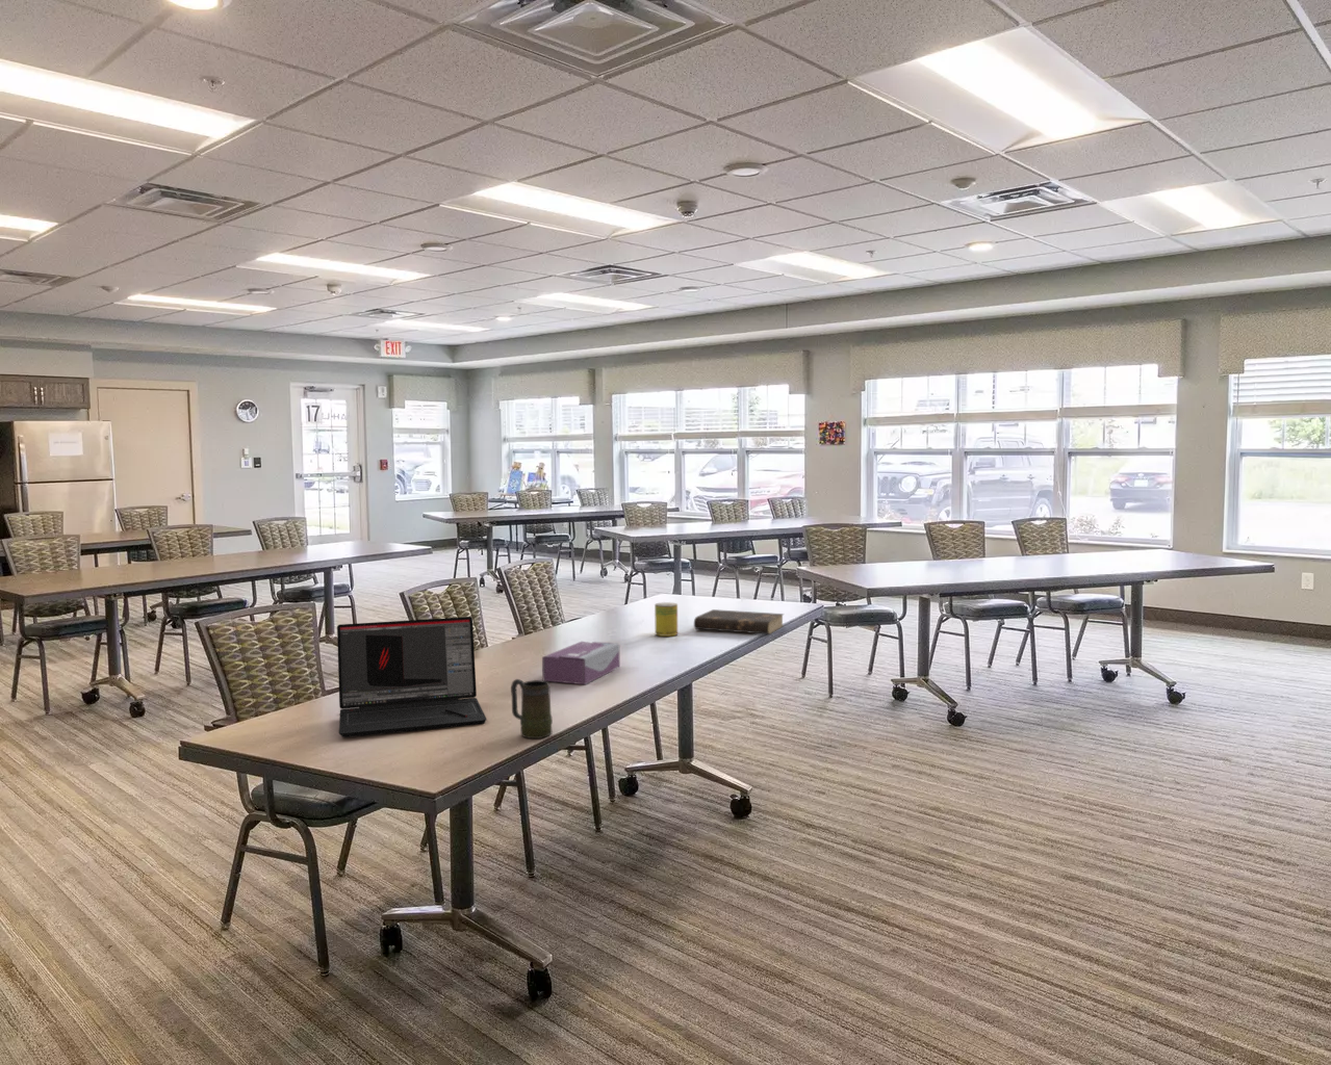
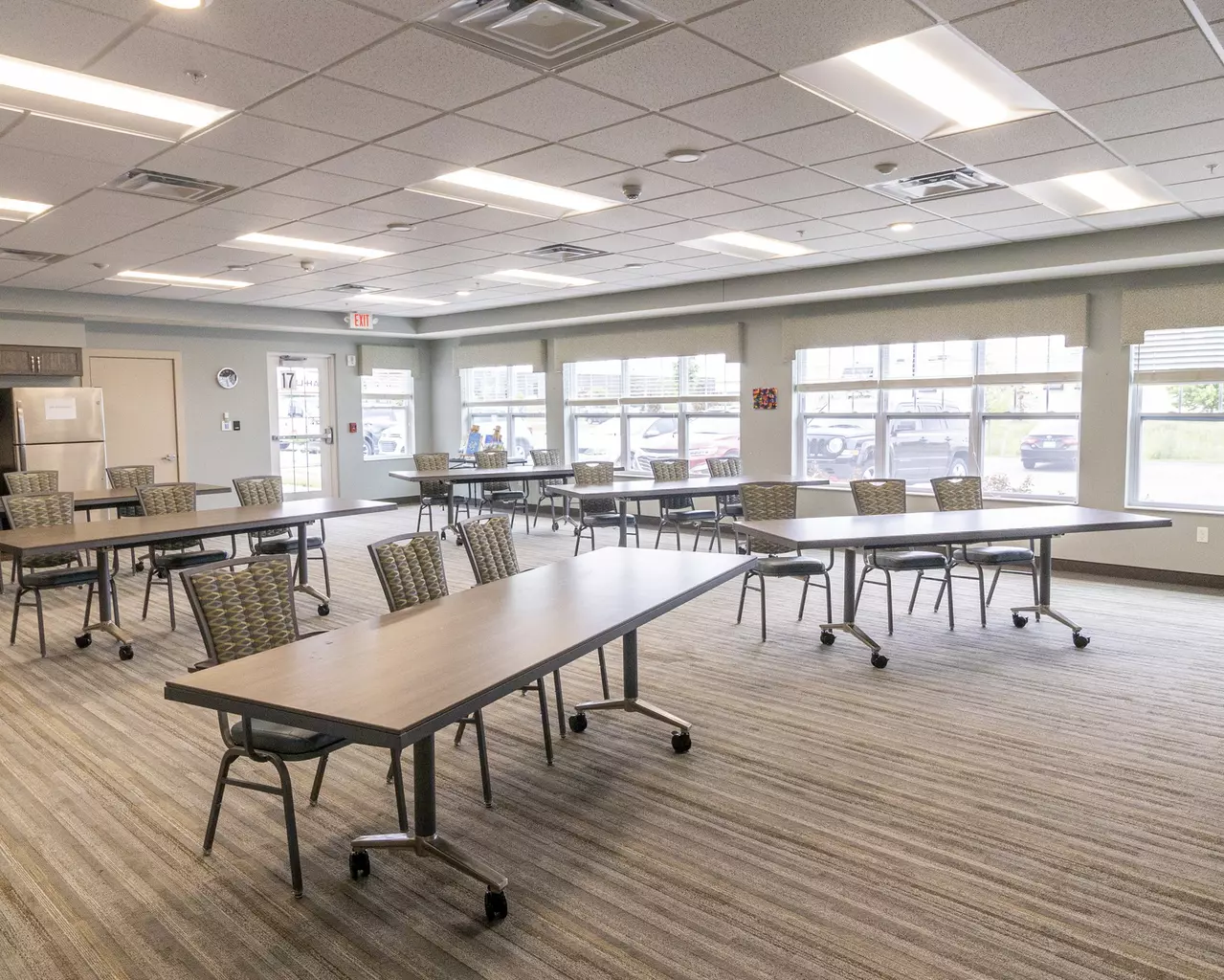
- laptop [336,616,487,738]
- beverage can [654,601,679,638]
- mug [510,678,553,739]
- book [693,609,785,636]
- tissue box [542,641,621,686]
